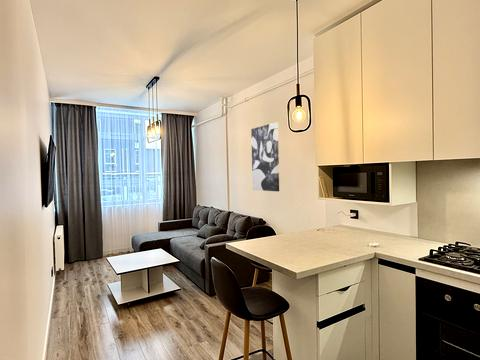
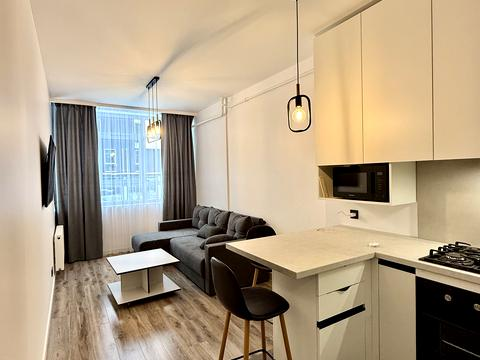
- wall art [250,121,280,192]
